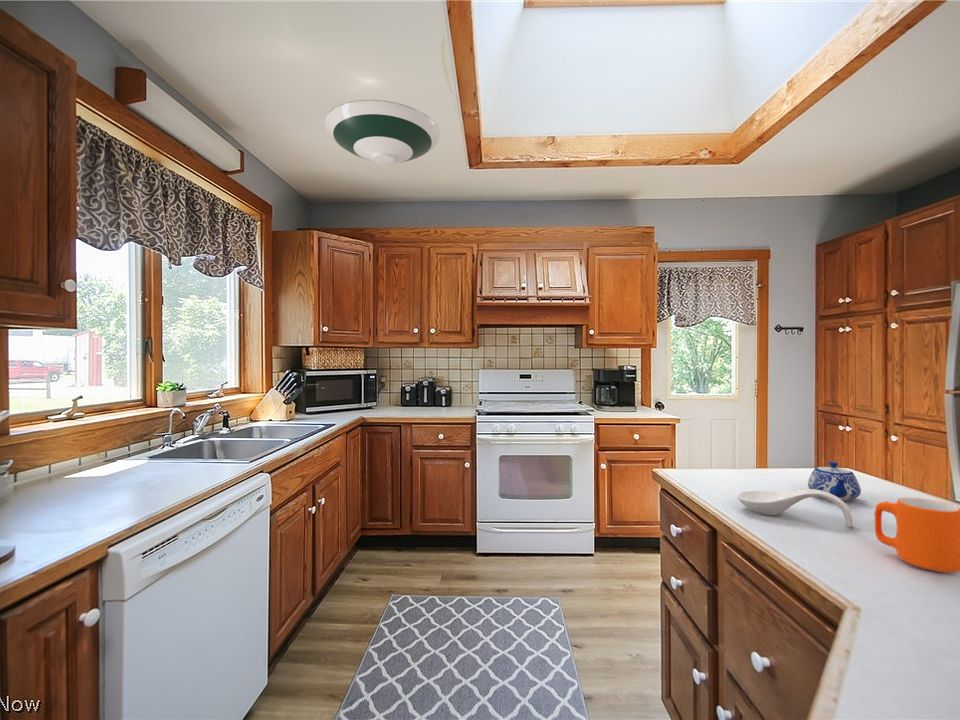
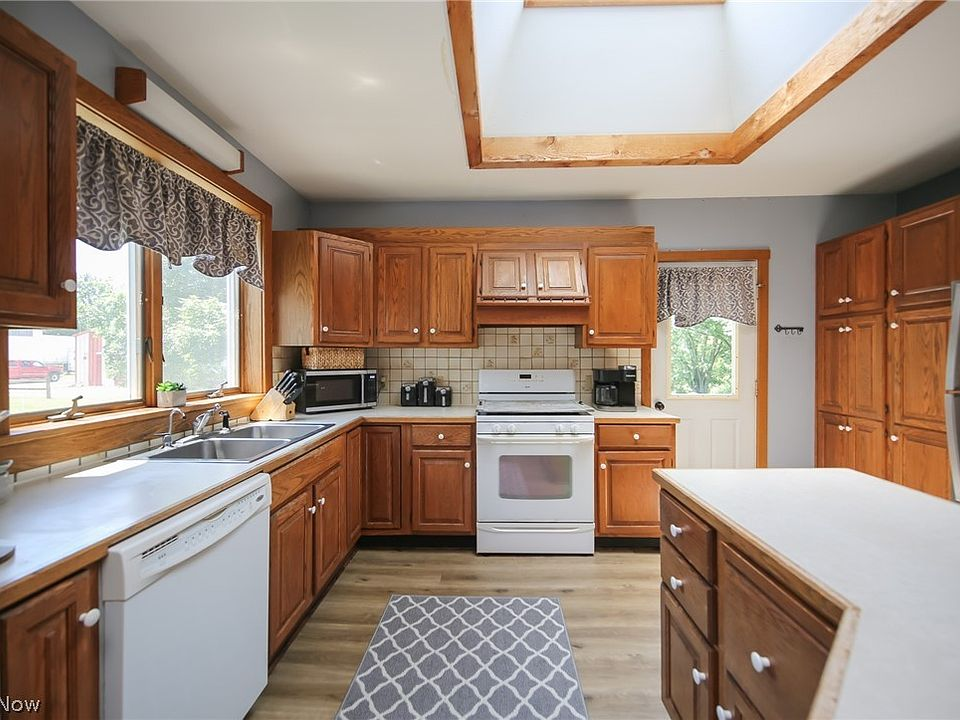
- teapot [807,461,862,502]
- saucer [323,99,441,165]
- spoon rest [736,488,854,528]
- mug [874,497,960,574]
